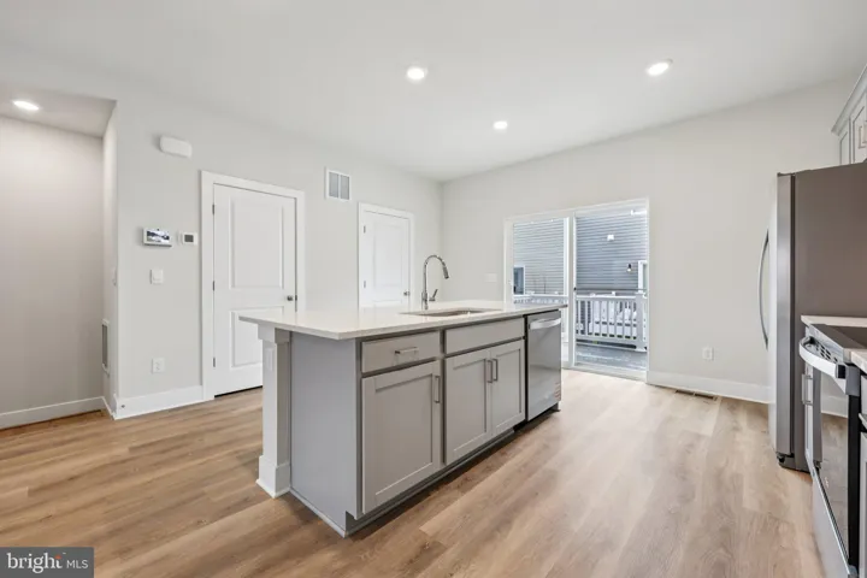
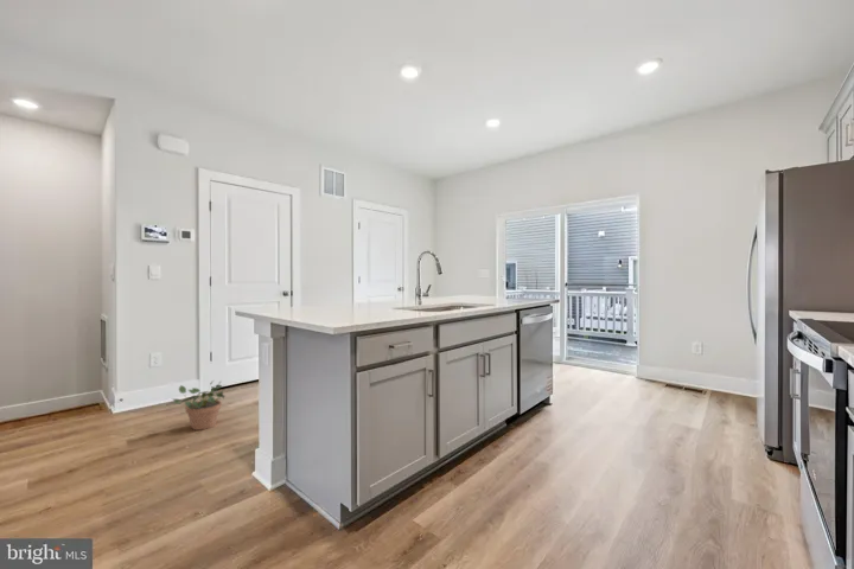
+ potted plant [171,379,225,431]
